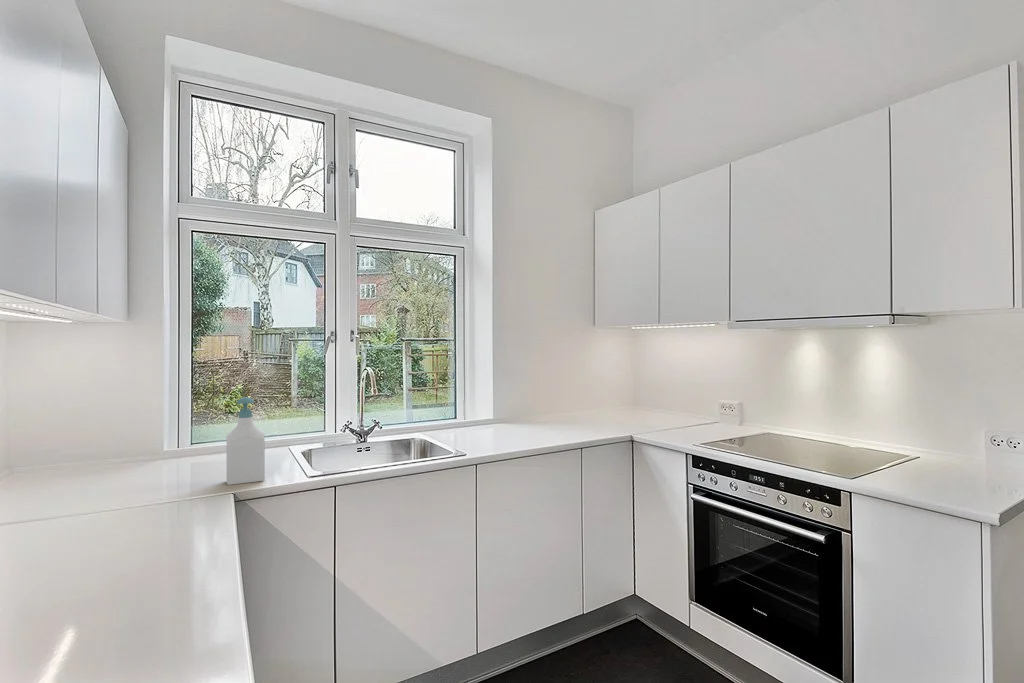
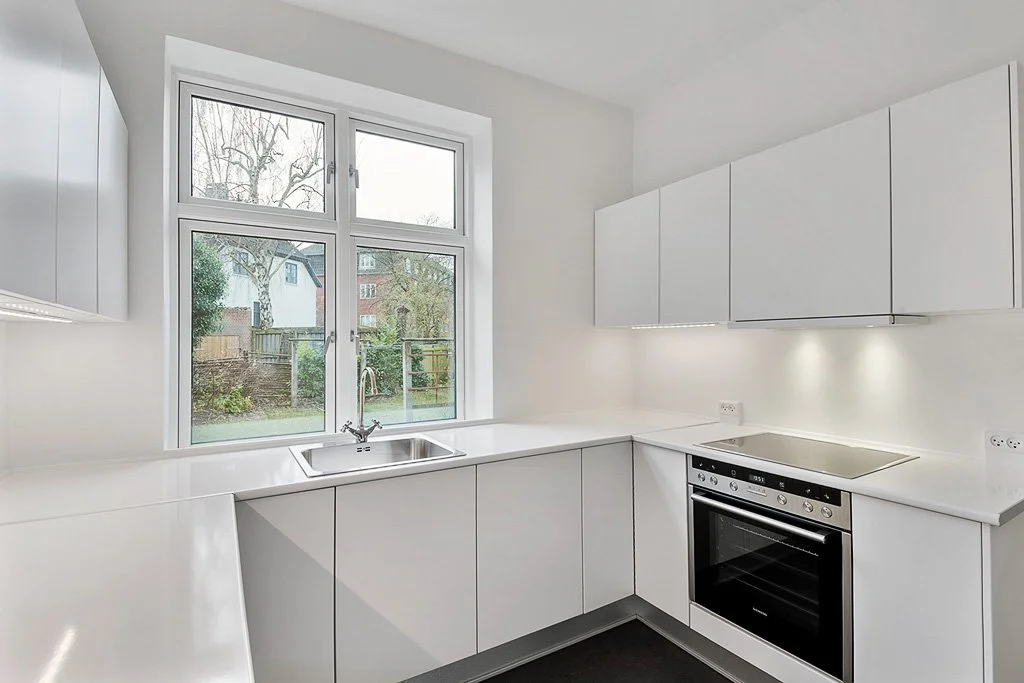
- soap bottle [226,396,266,486]
